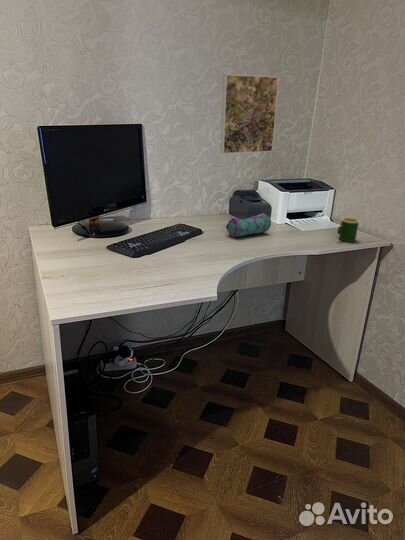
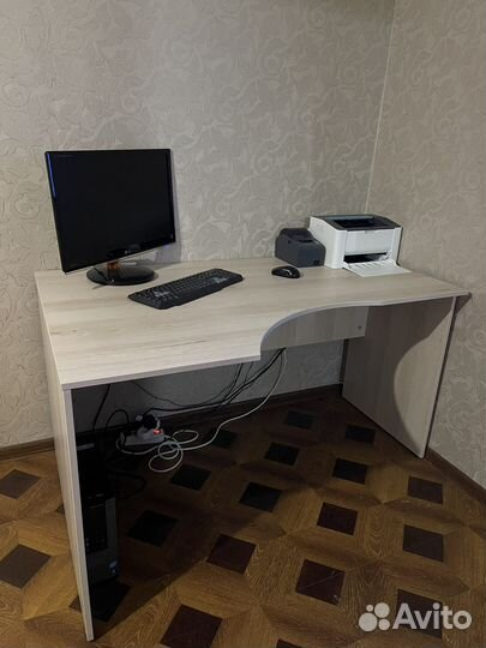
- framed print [220,73,280,155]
- mug [336,216,360,243]
- pencil case [226,212,272,238]
